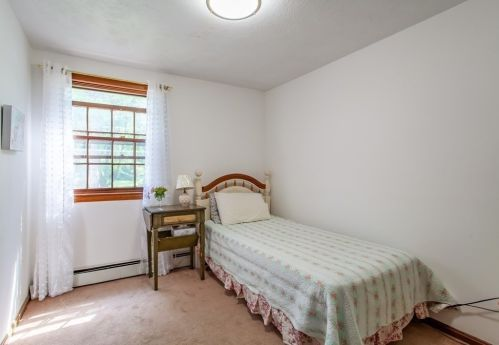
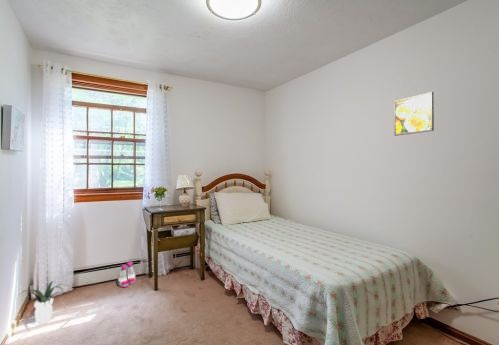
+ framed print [393,91,435,137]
+ boots [117,260,137,288]
+ potted plant [19,280,65,325]
